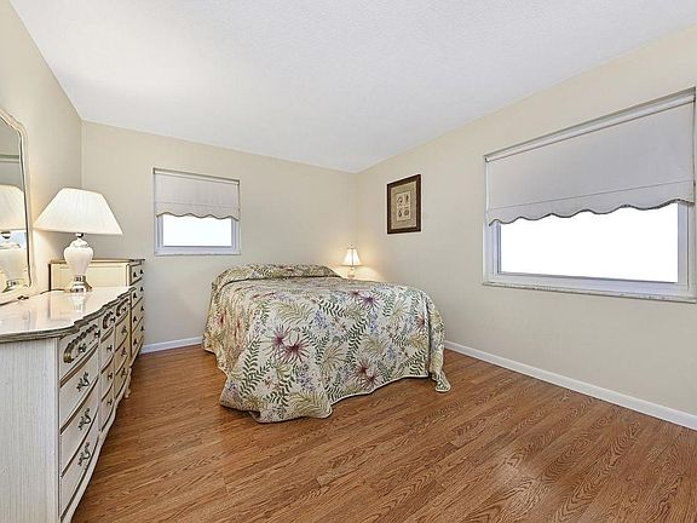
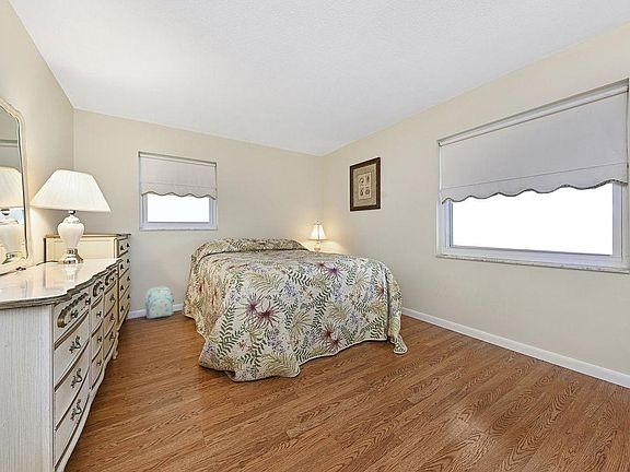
+ backpack [143,285,175,320]
